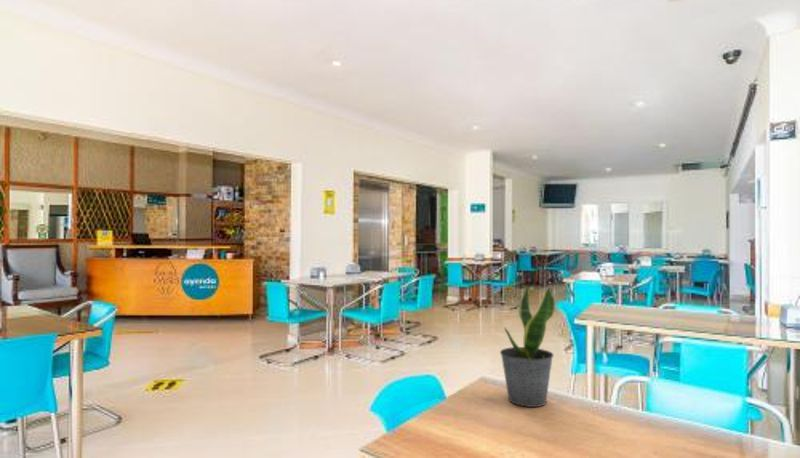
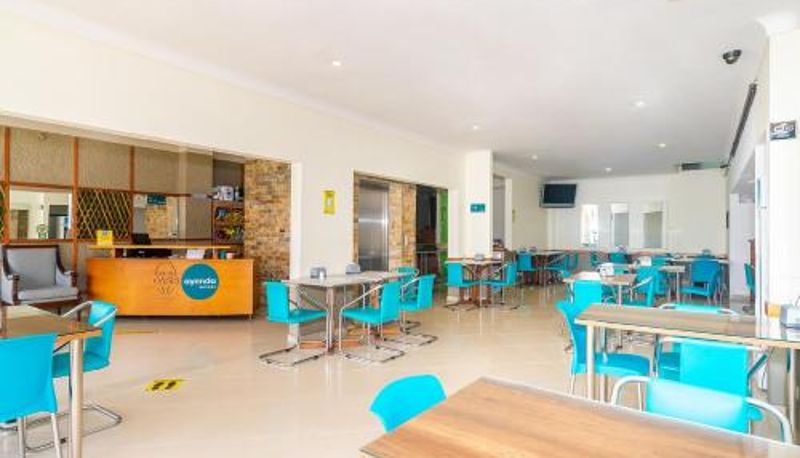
- potted plant [499,285,556,408]
